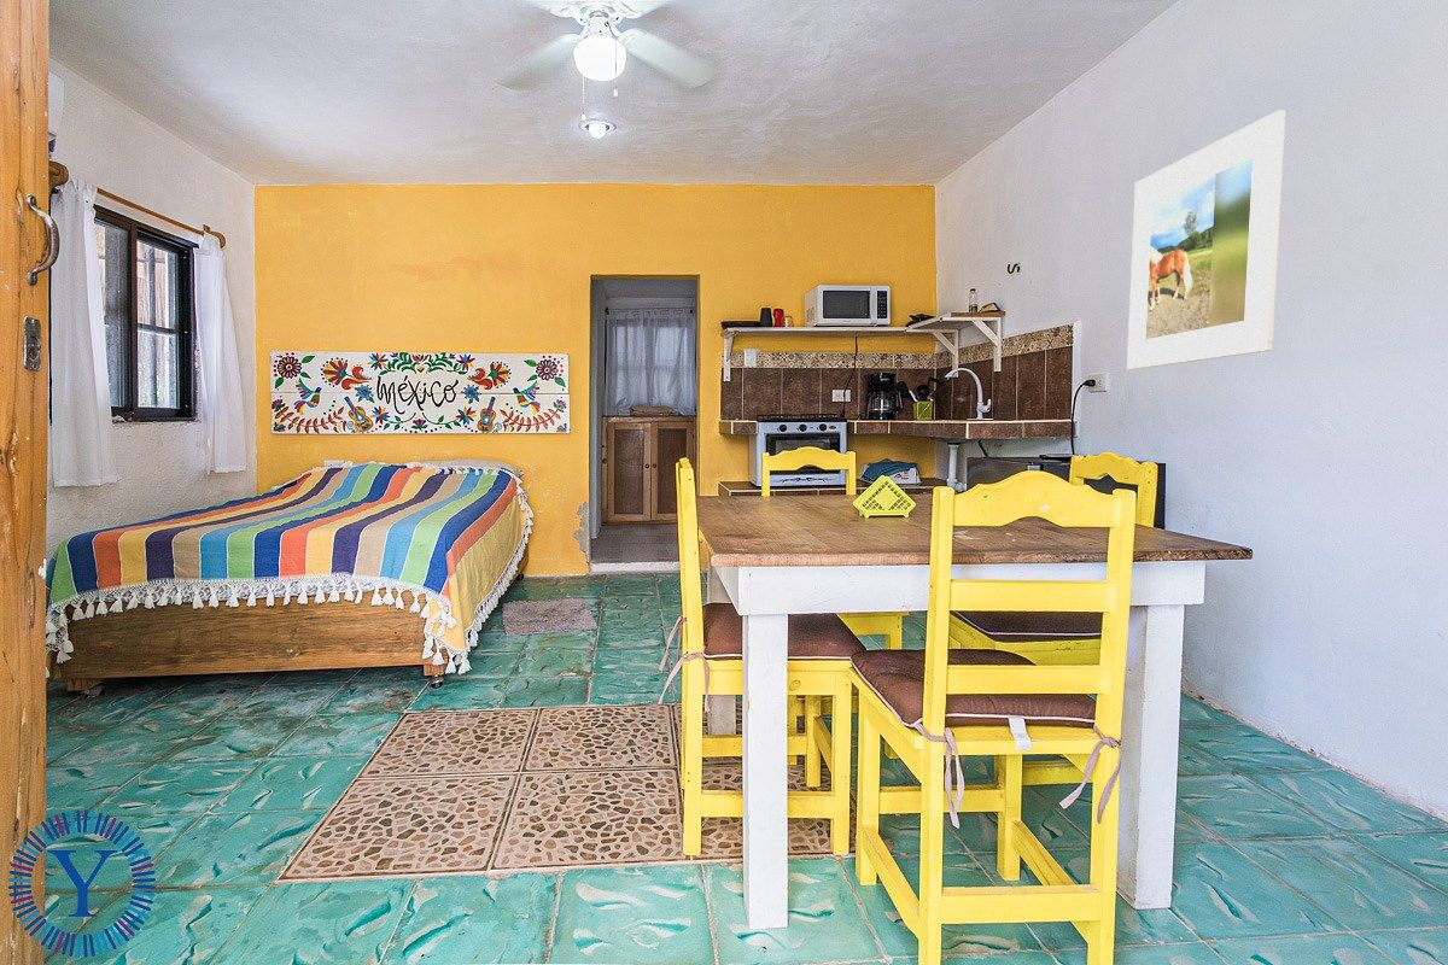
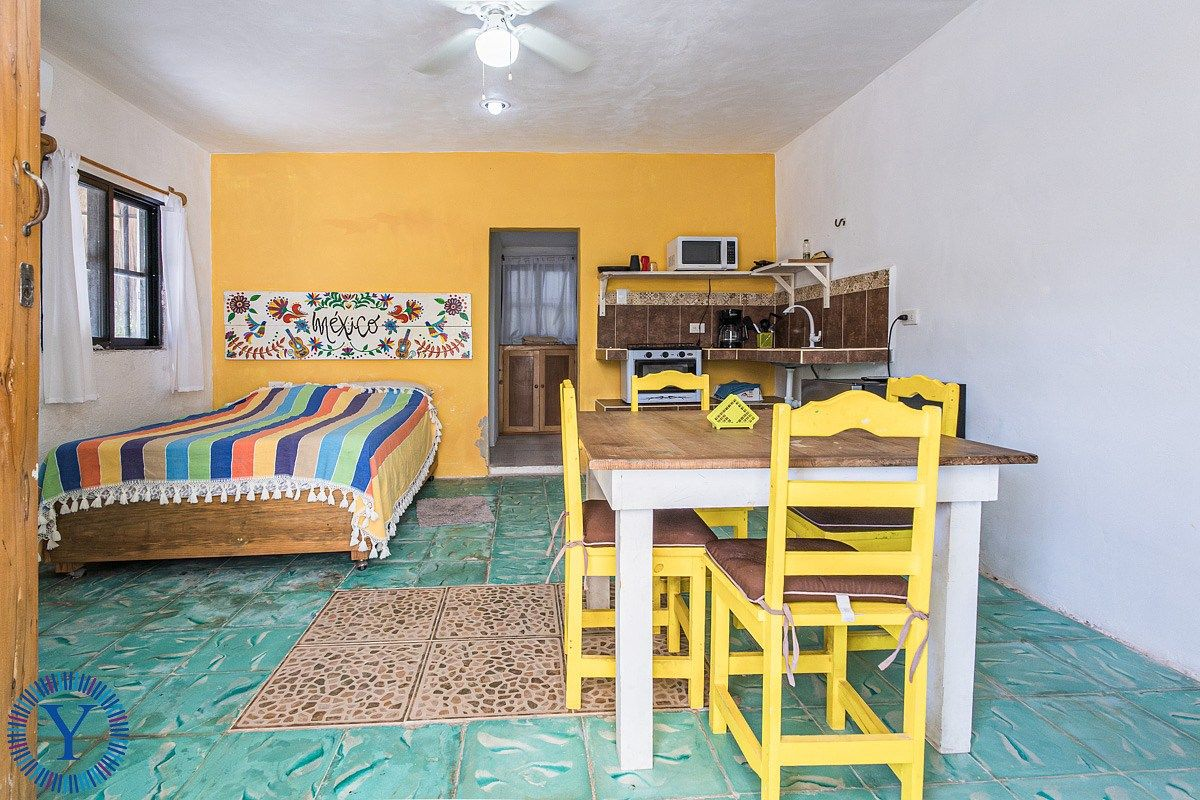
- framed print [1126,109,1286,370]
